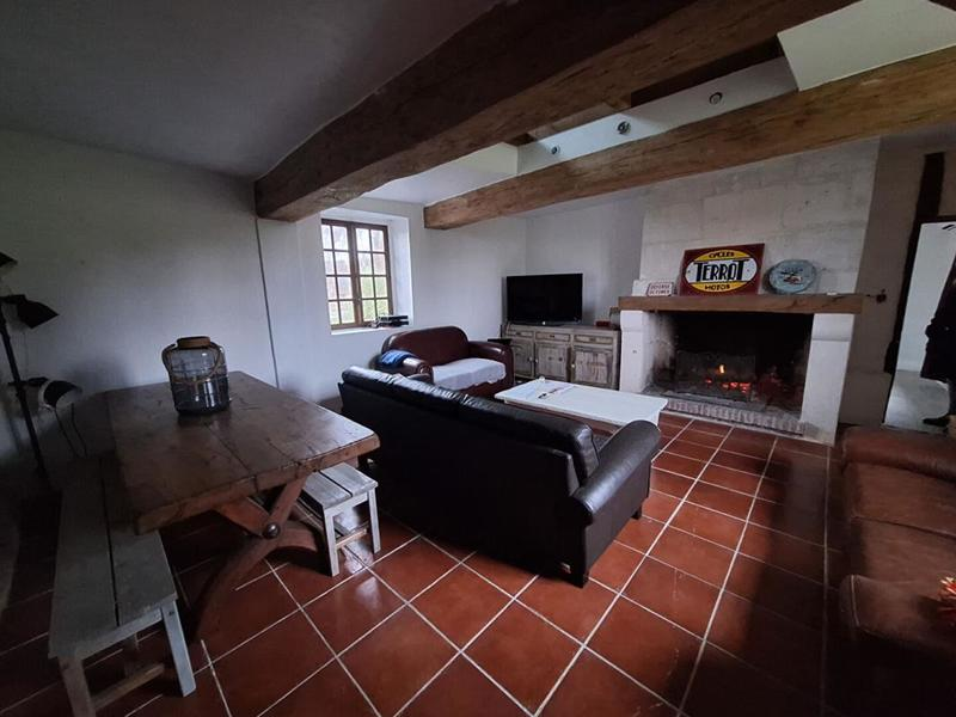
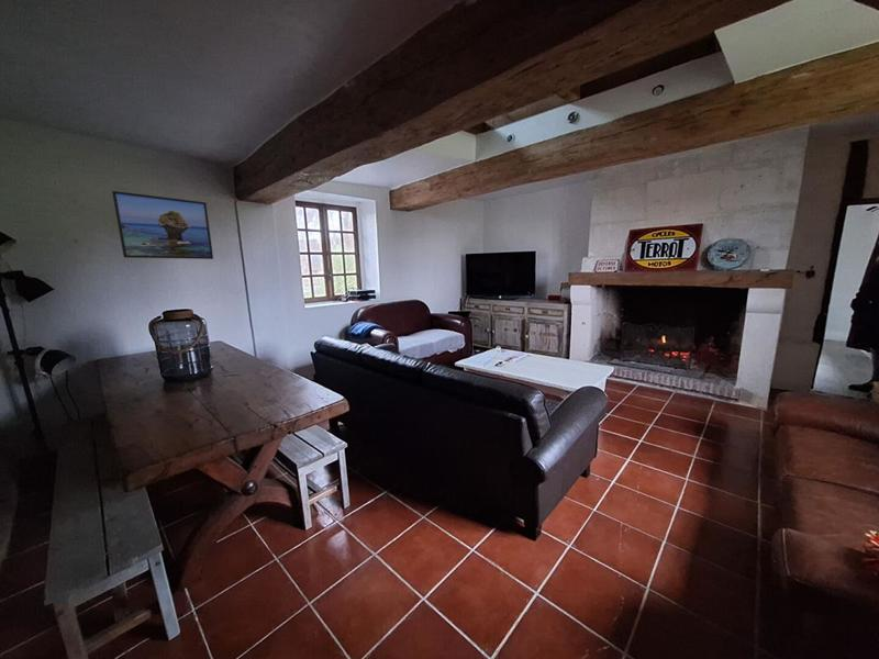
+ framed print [111,190,214,260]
